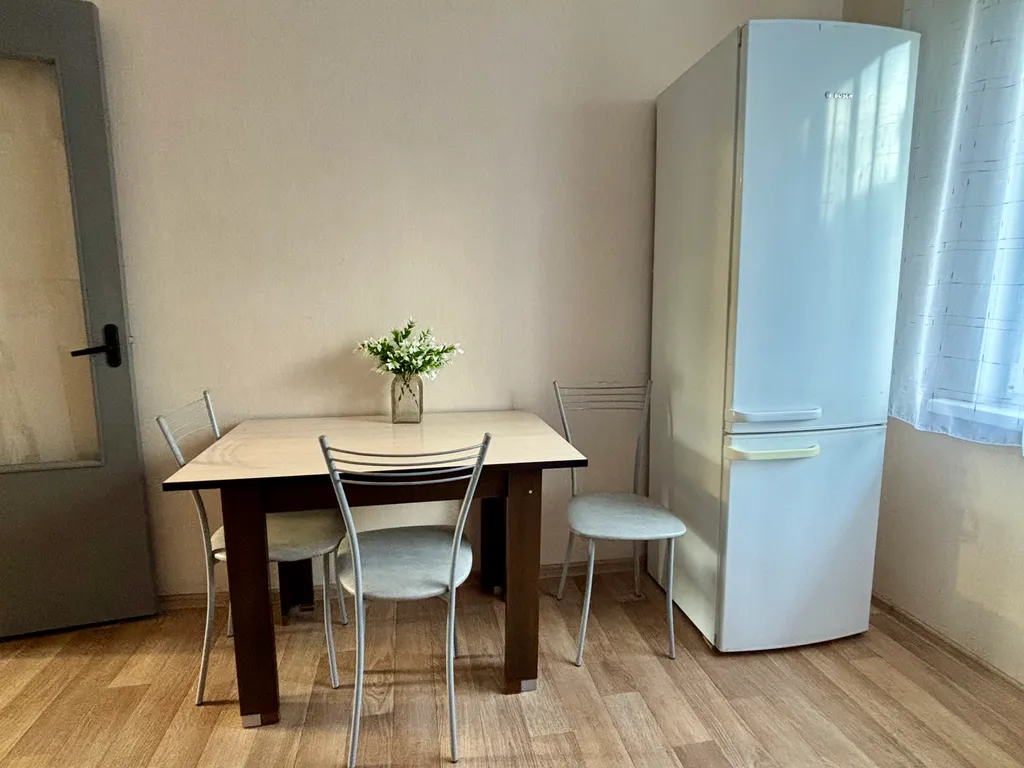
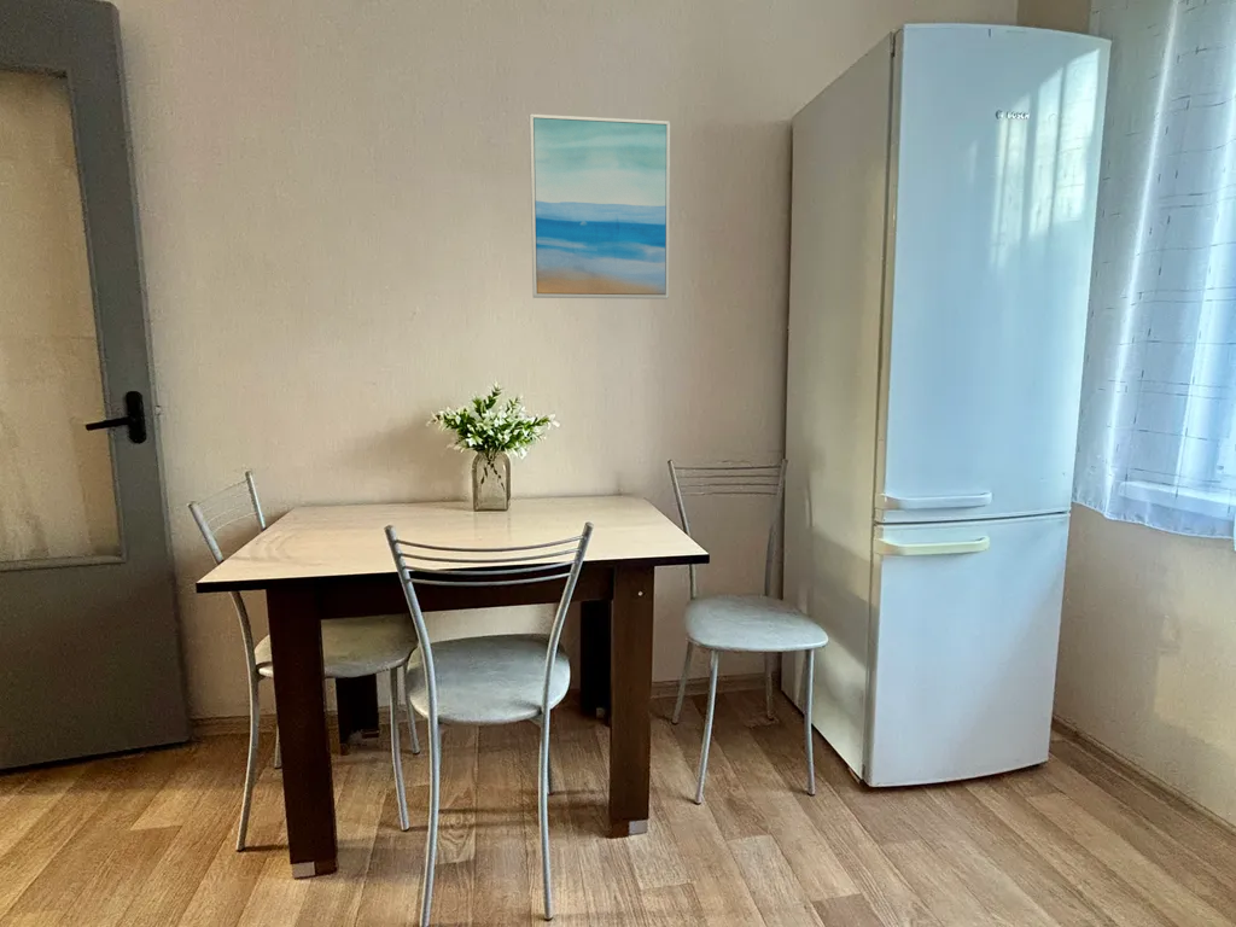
+ wall art [529,113,671,301]
